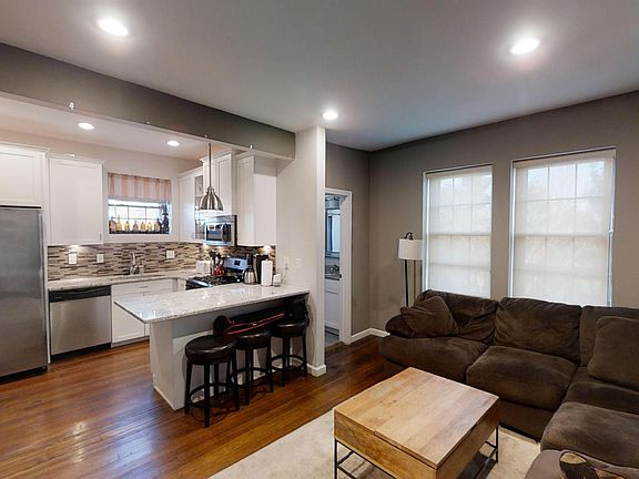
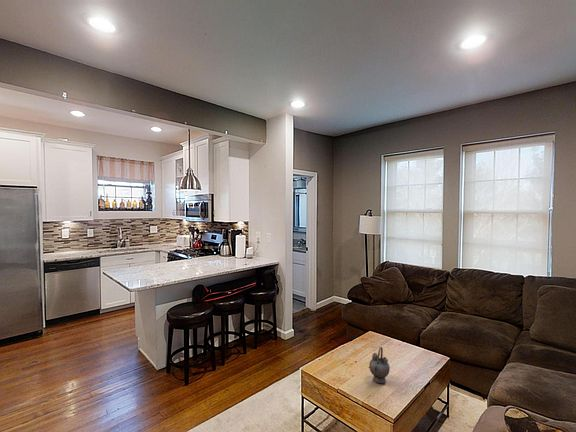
+ teapot [367,346,391,384]
